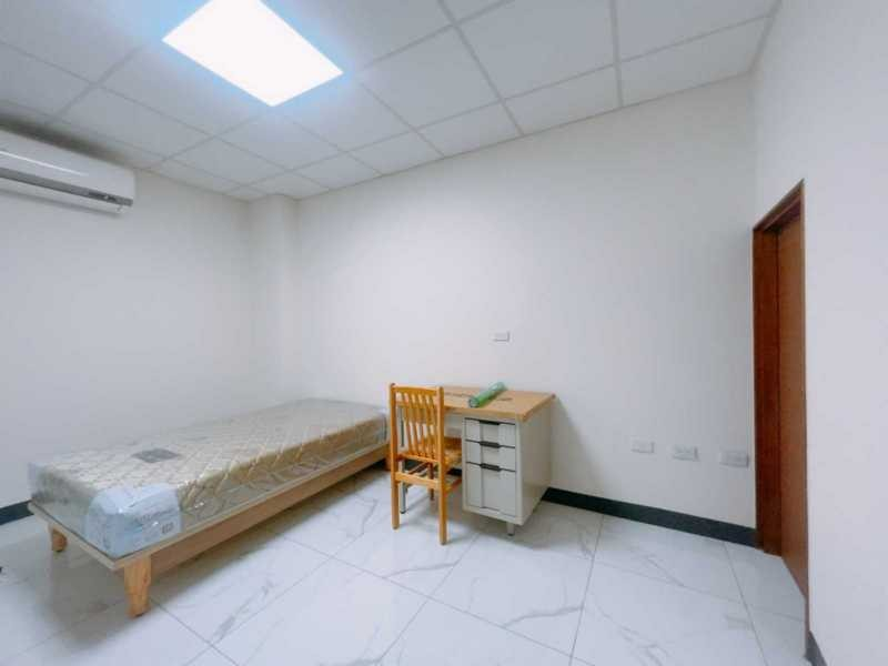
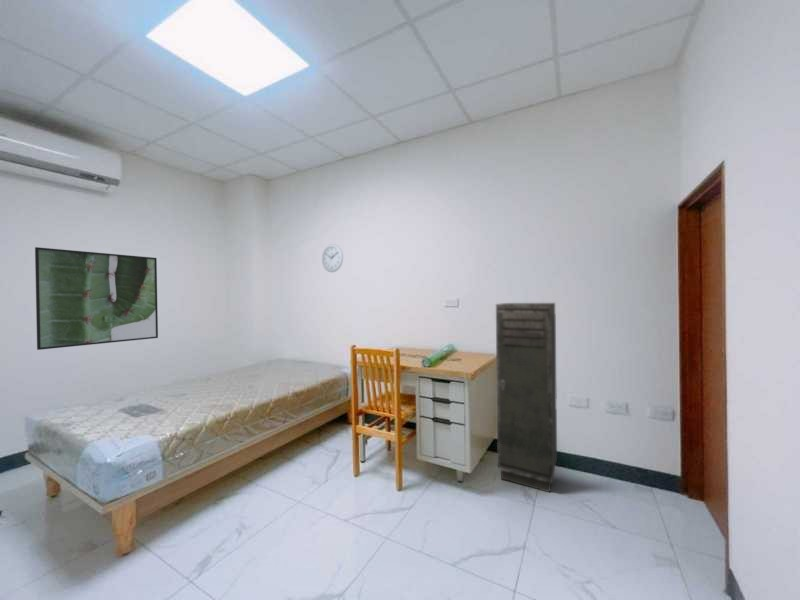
+ wall clock [321,243,344,273]
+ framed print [34,246,159,351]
+ storage cabinet [495,302,558,493]
